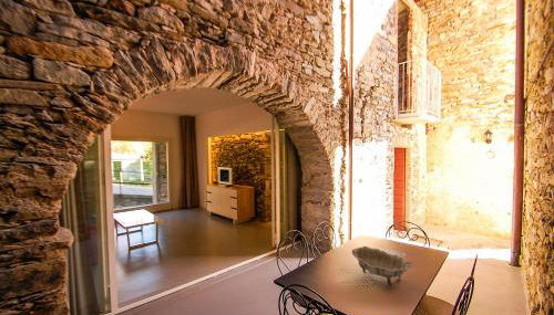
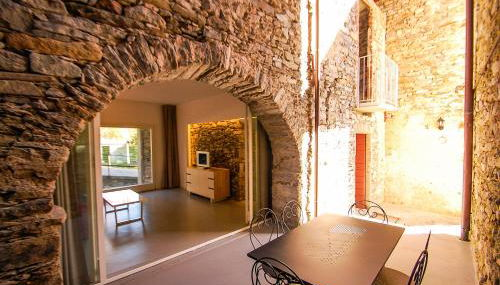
- decorative bowl [350,245,413,288]
